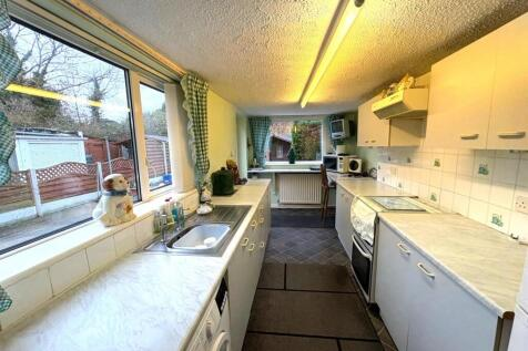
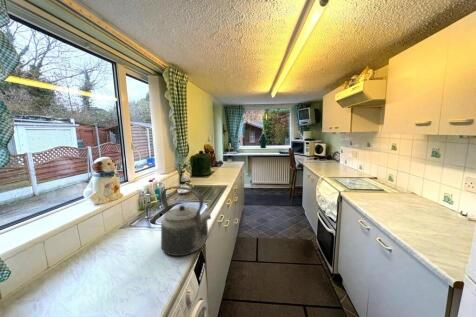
+ kettle [160,185,212,257]
